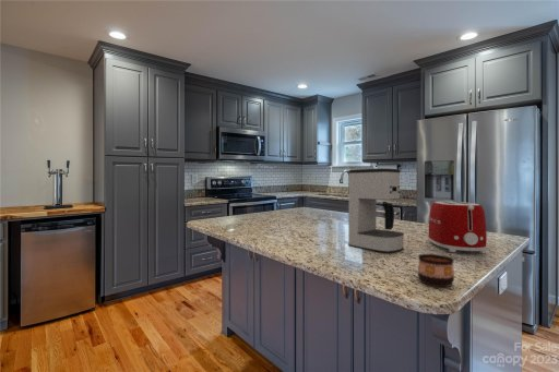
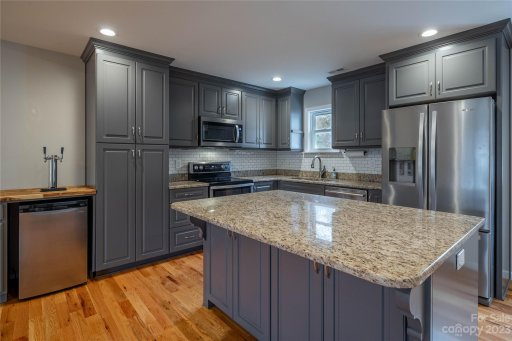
- coffee maker [347,167,405,253]
- toaster [428,201,488,254]
- cup [417,253,455,288]
